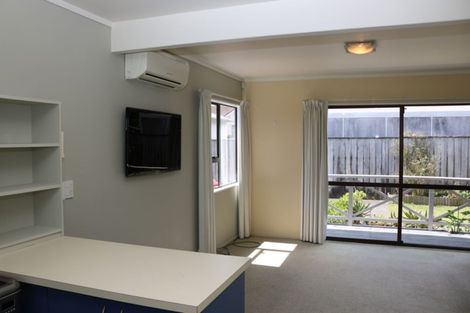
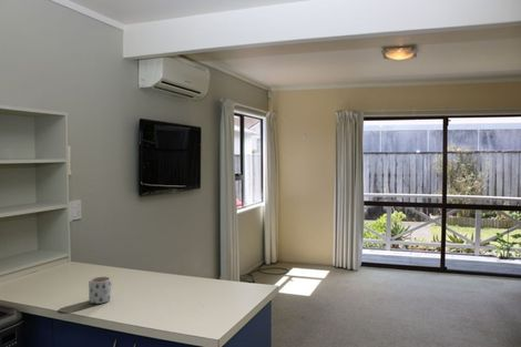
+ mug [88,276,113,305]
